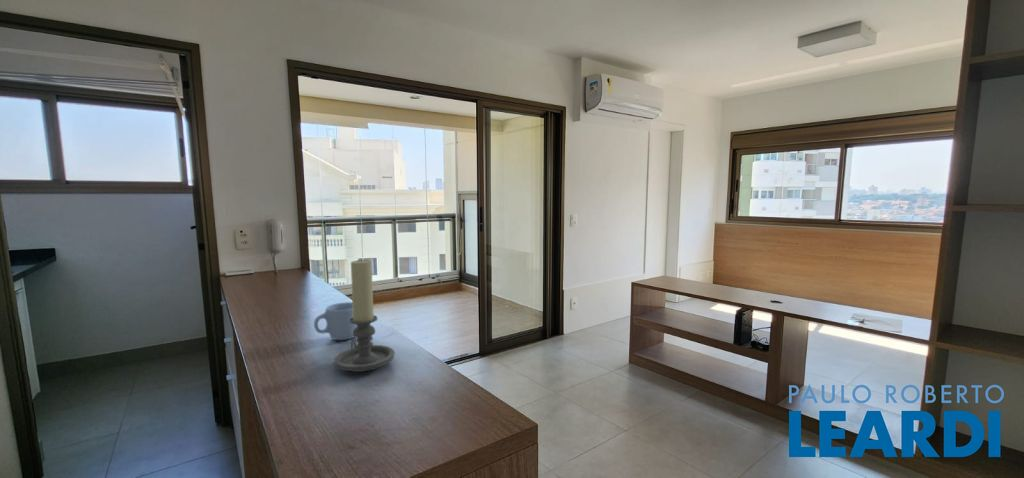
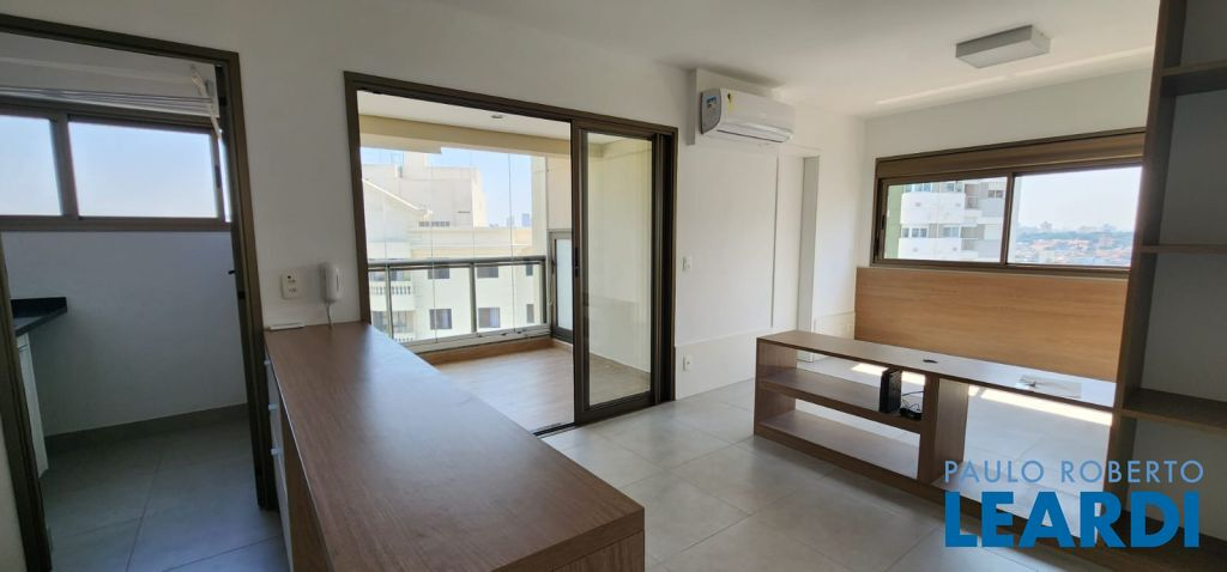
- candle holder [333,258,396,373]
- mug [313,301,357,341]
